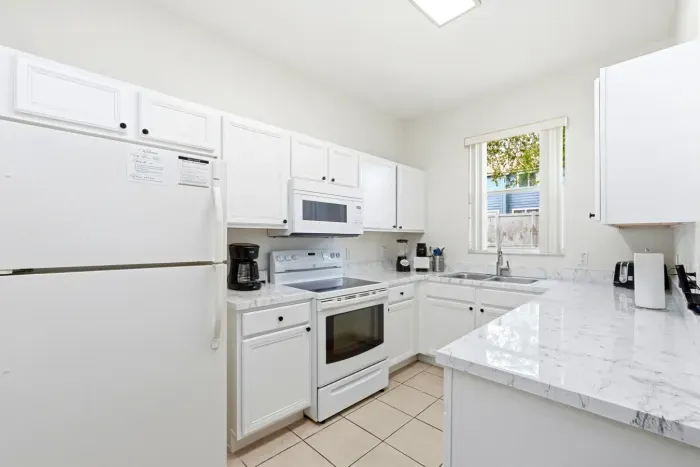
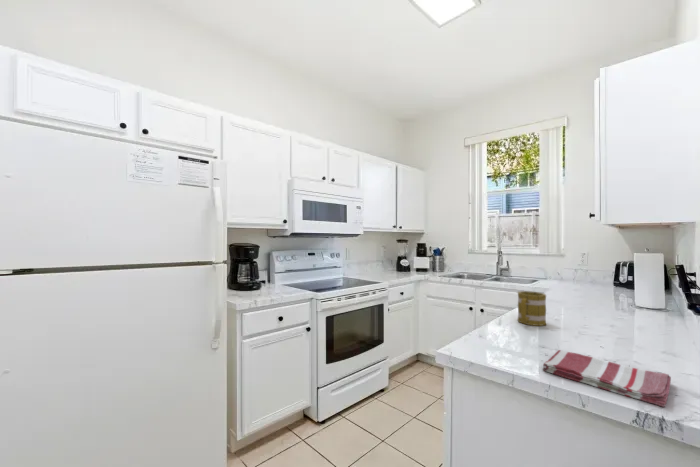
+ mug [517,290,547,327]
+ dish towel [541,349,672,408]
